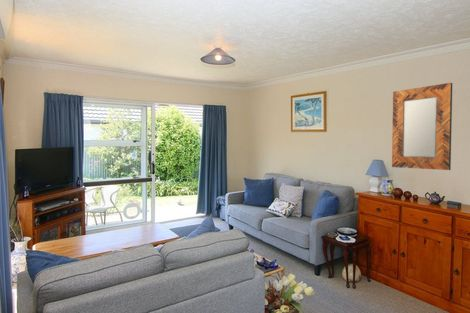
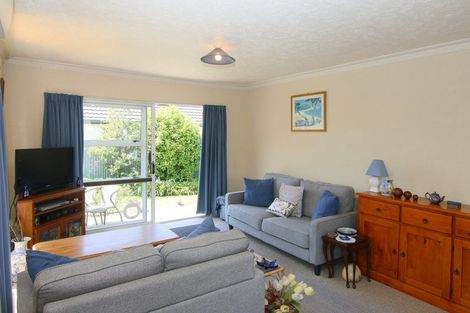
- home mirror [391,82,453,171]
